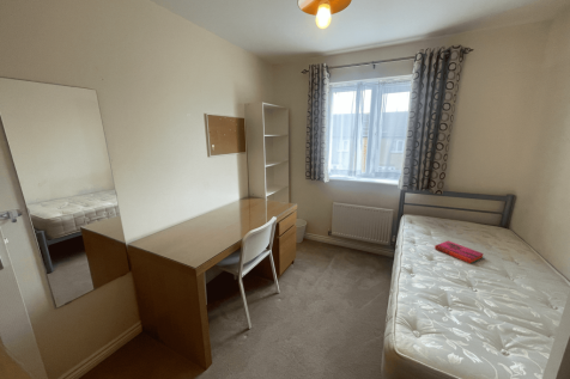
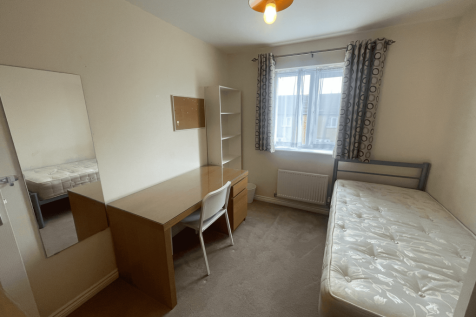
- hardback book [433,239,485,264]
